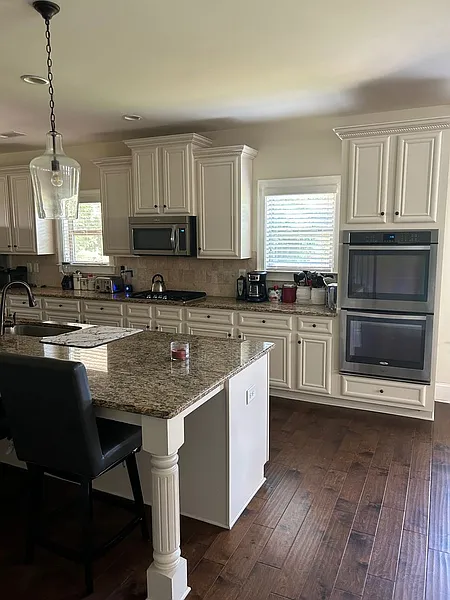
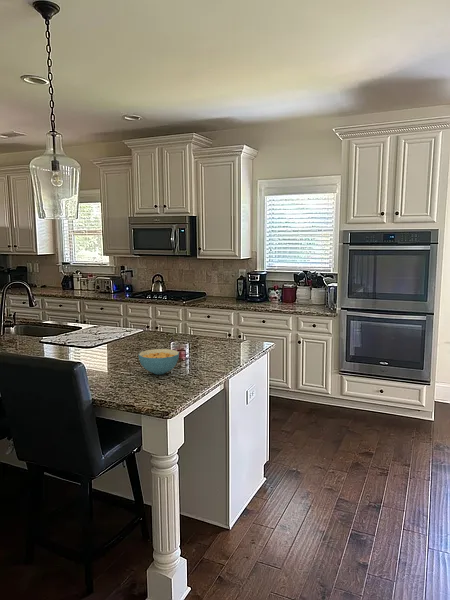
+ cereal bowl [138,348,180,375]
